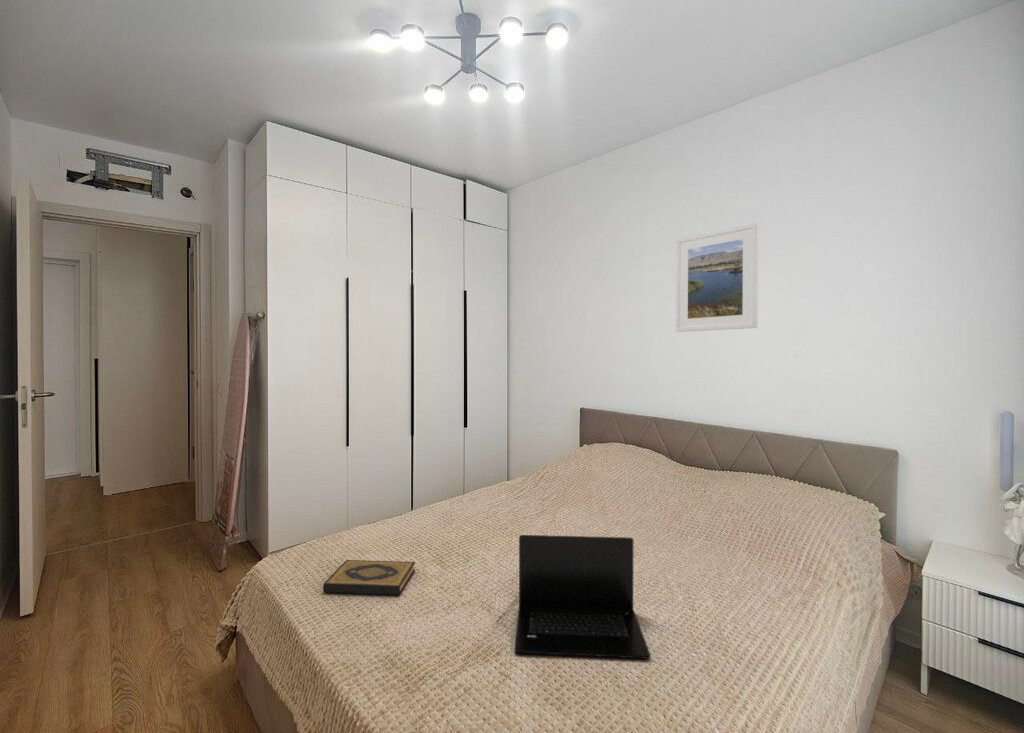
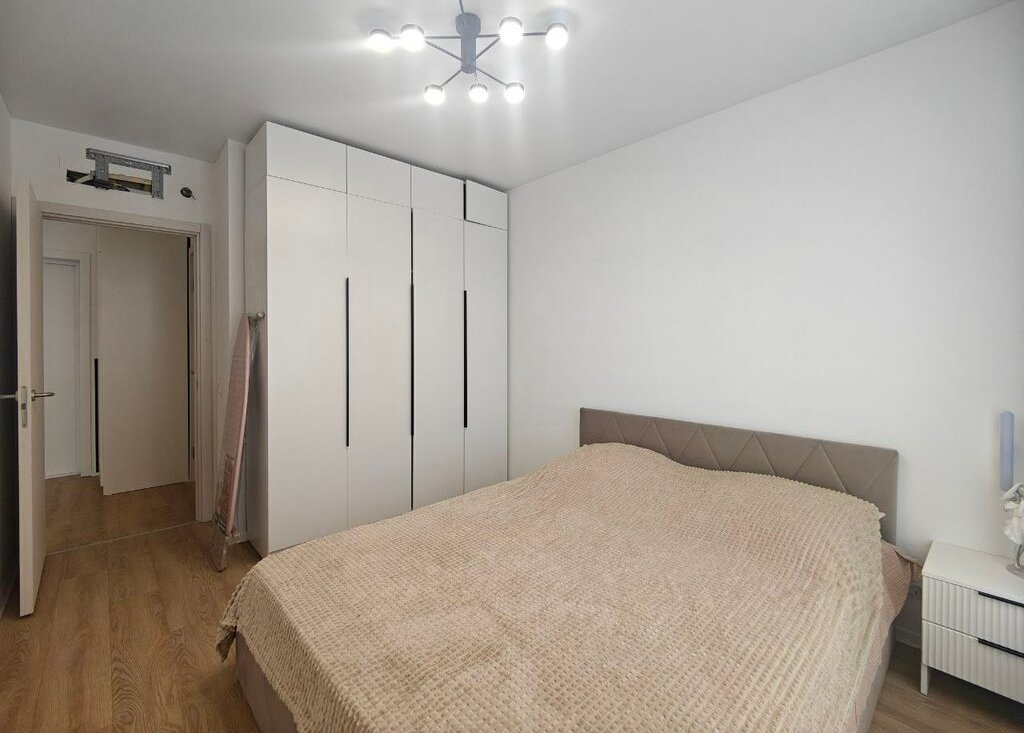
- hardback book [322,559,416,596]
- laptop [514,534,651,660]
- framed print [675,221,760,333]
